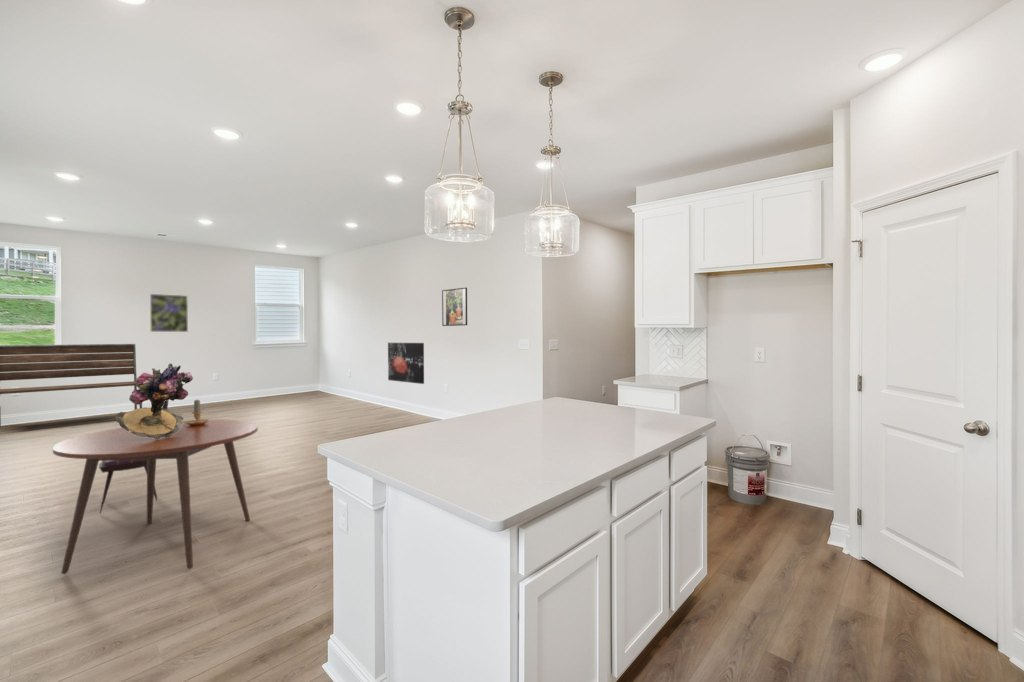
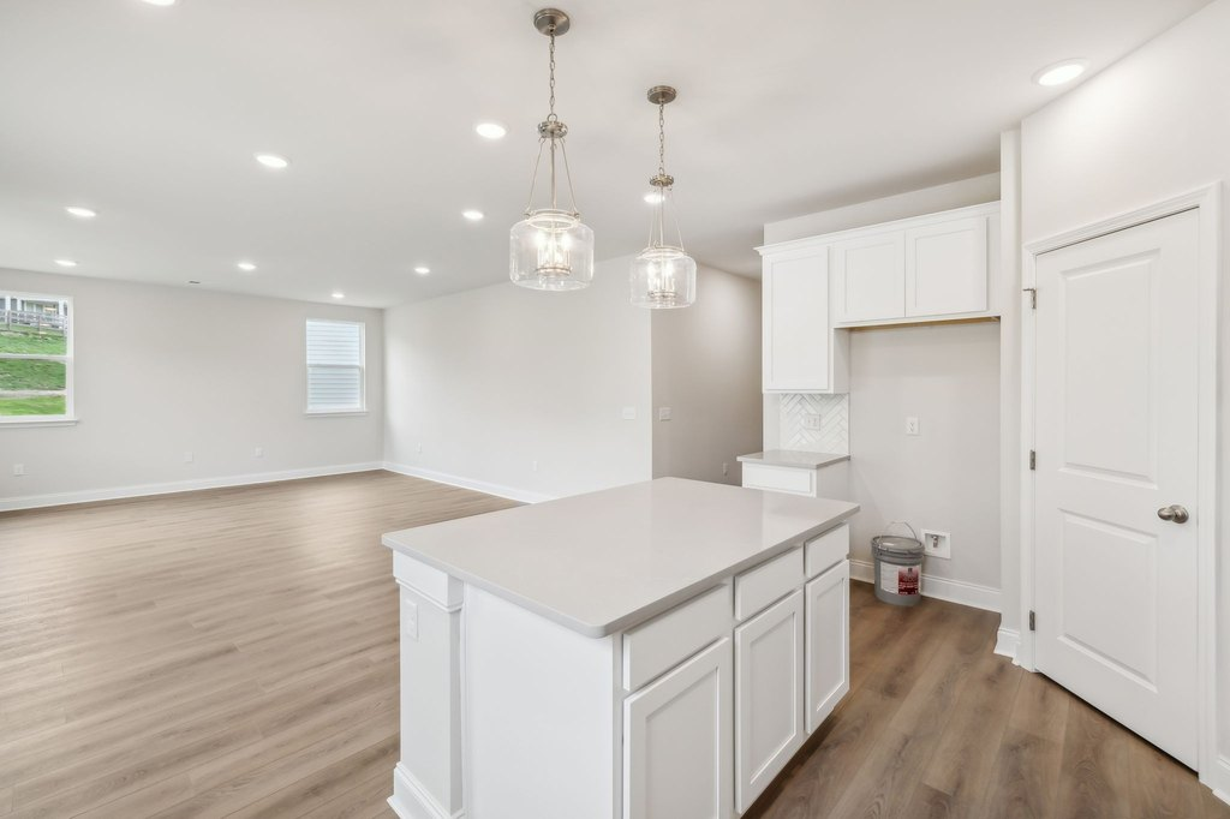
- wall art [387,342,425,385]
- bouquet [115,362,194,440]
- bench [0,343,143,429]
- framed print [149,293,189,333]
- dining chair [98,400,170,515]
- dining table [52,418,259,575]
- candlestick [185,399,210,425]
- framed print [441,287,468,327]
